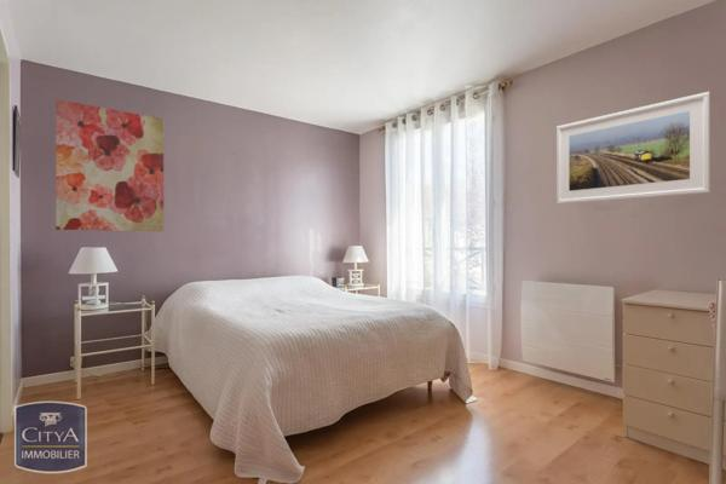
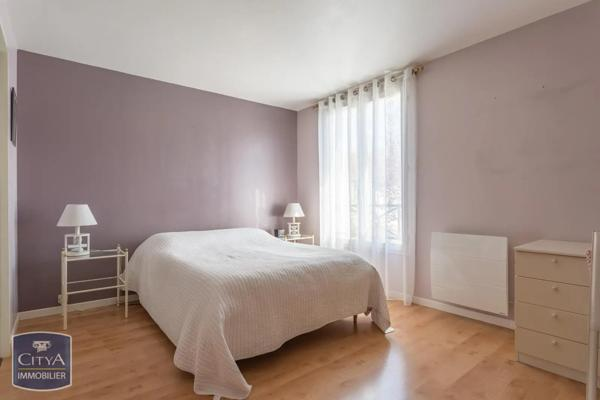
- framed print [555,91,711,204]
- wall art [54,98,165,232]
